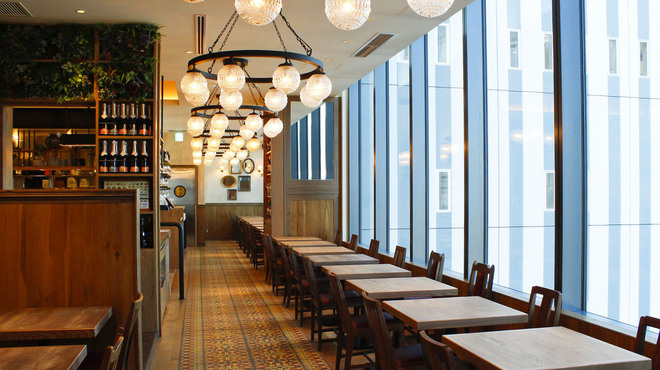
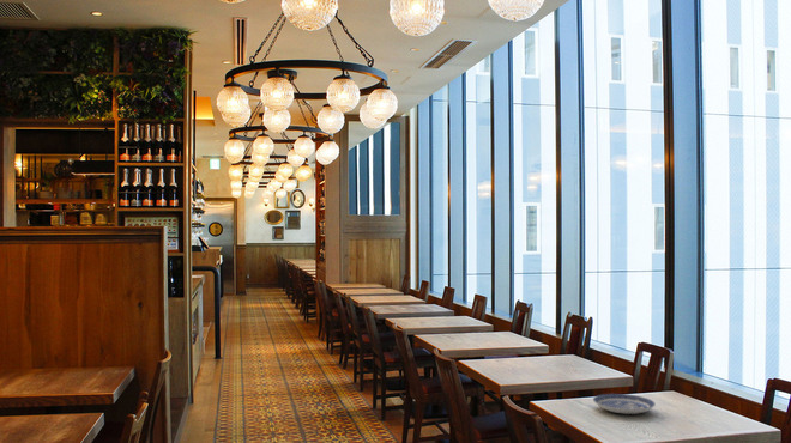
+ plate [592,393,657,415]
